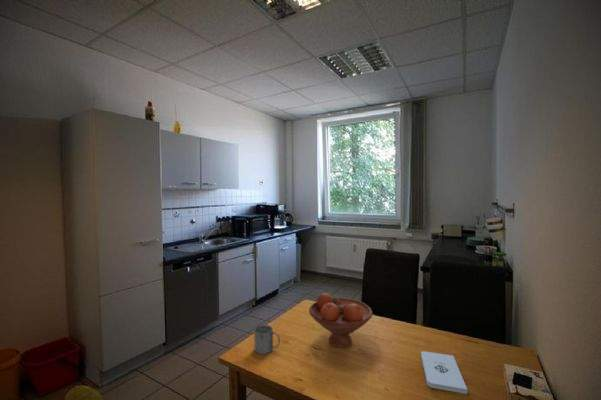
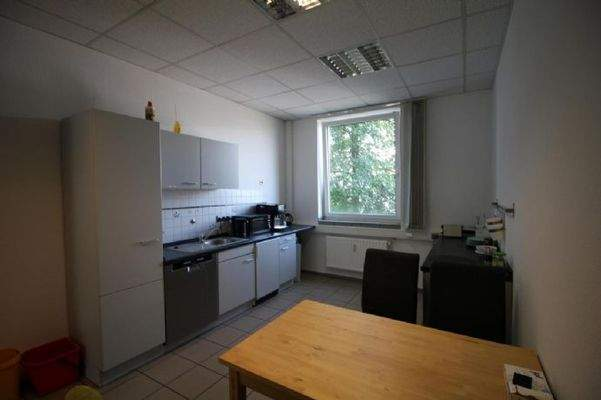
- mug [253,324,281,355]
- fruit bowl [308,292,374,349]
- notepad [420,350,468,395]
